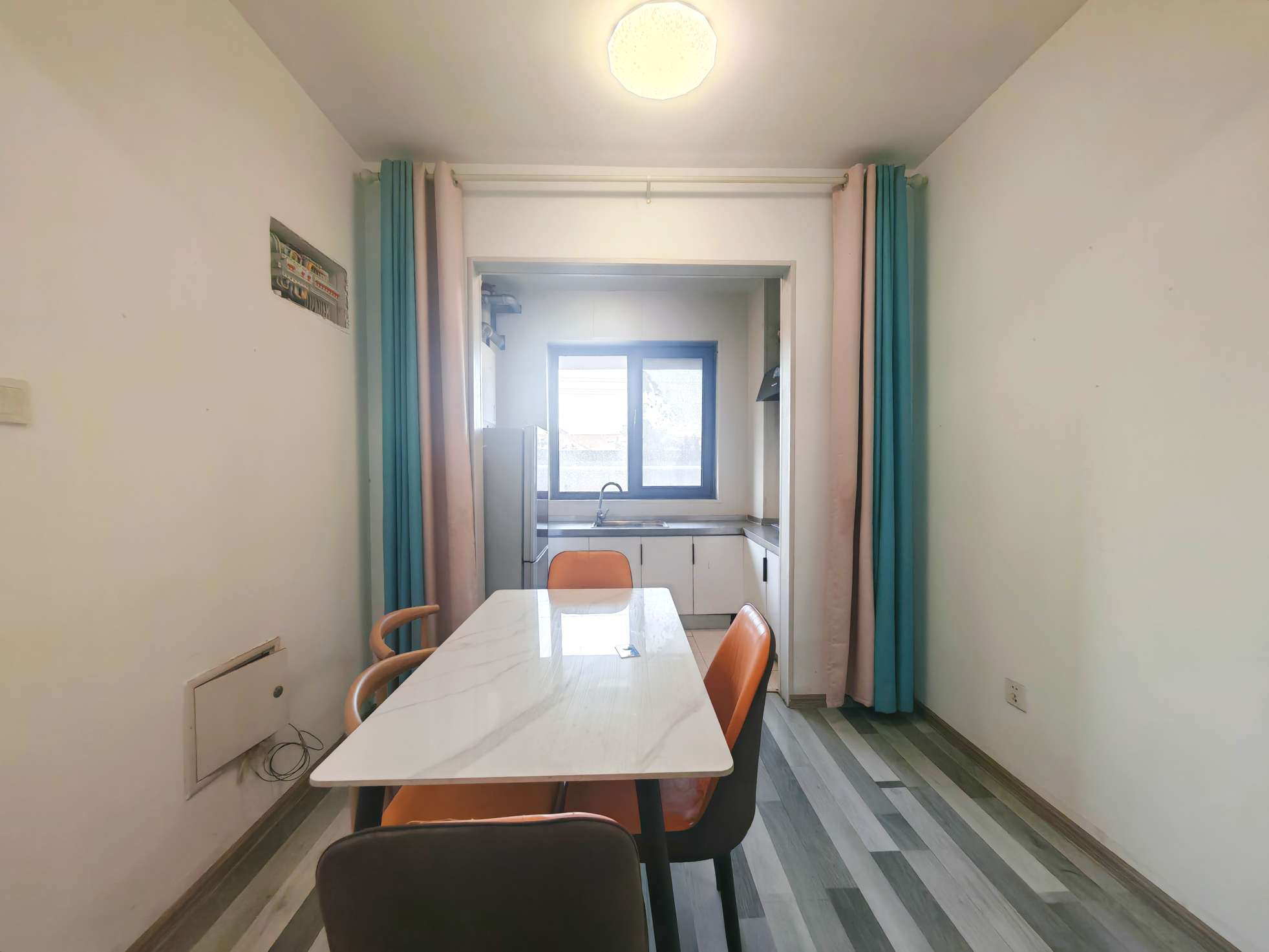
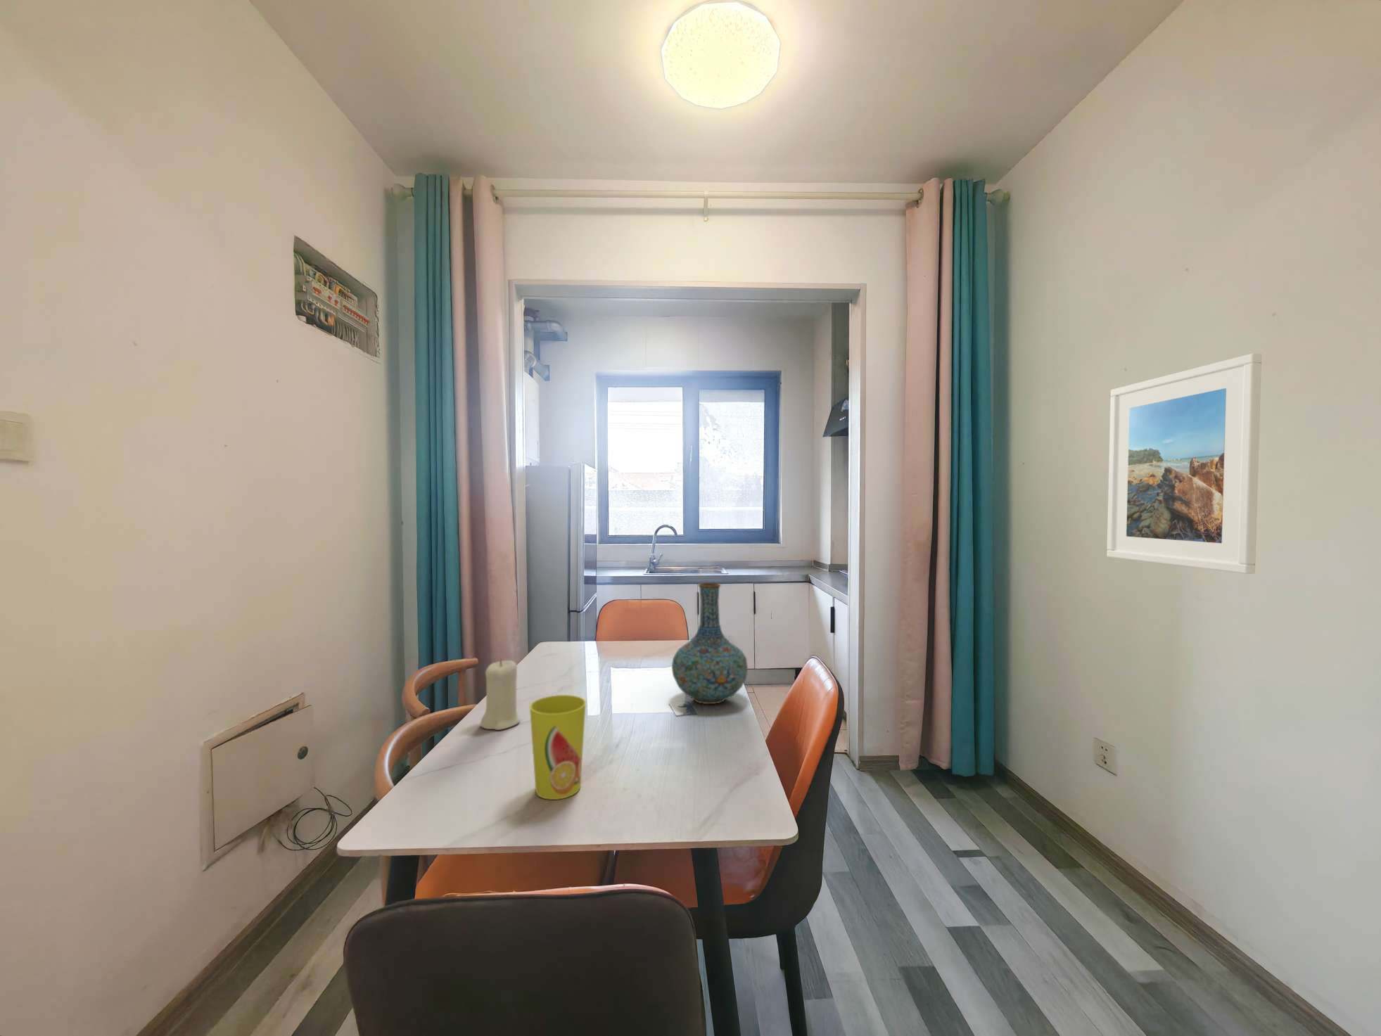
+ candle [480,659,521,731]
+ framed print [1106,353,1262,575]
+ vase [671,582,749,705]
+ cup [529,694,587,800]
